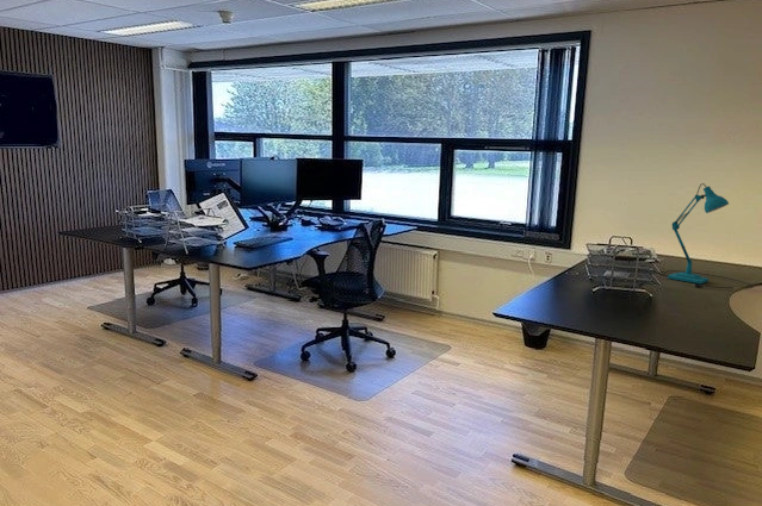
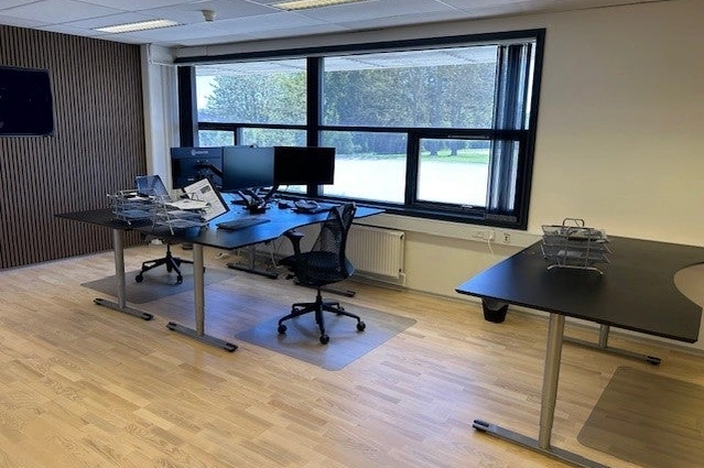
- desk lamp [658,182,754,289]
